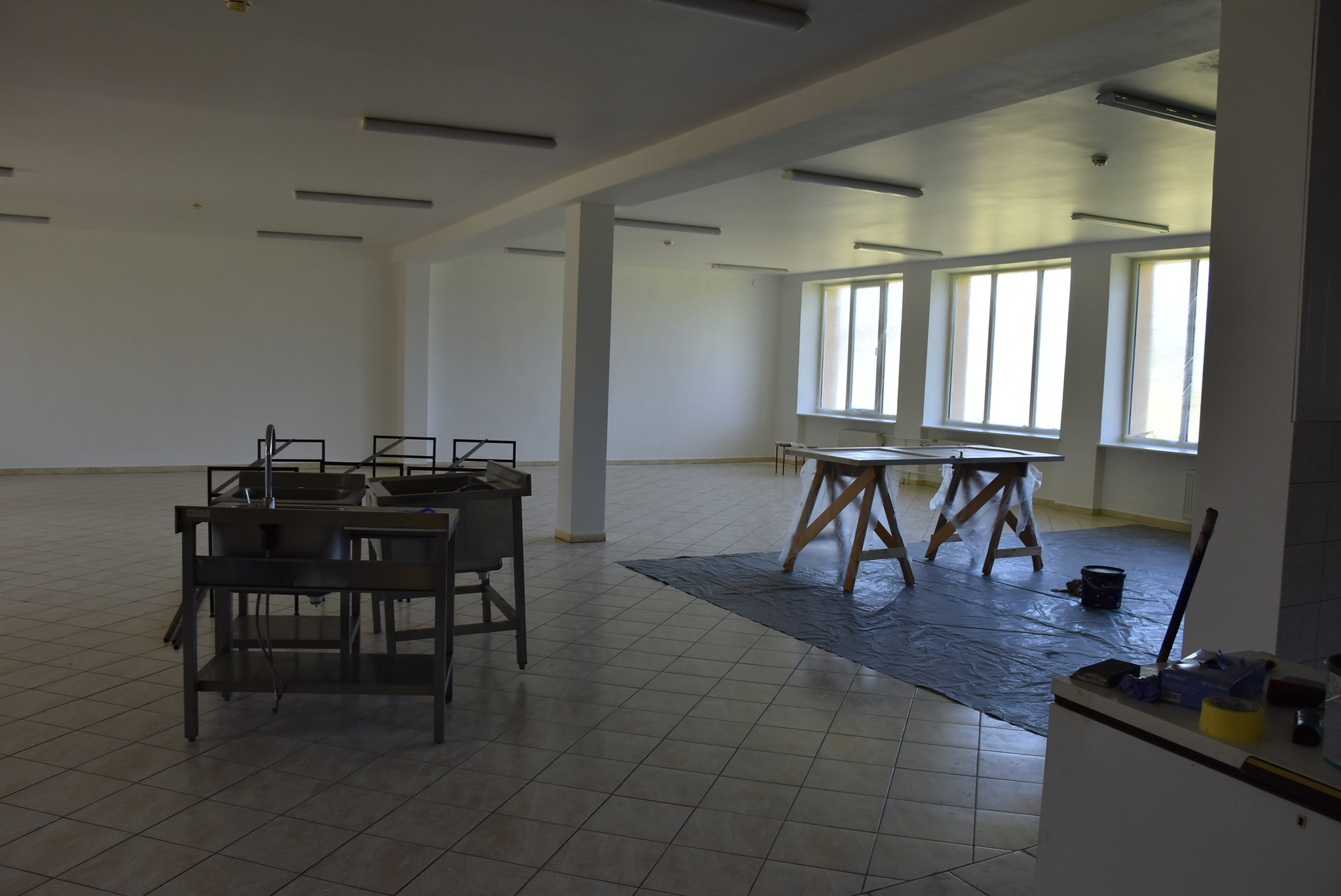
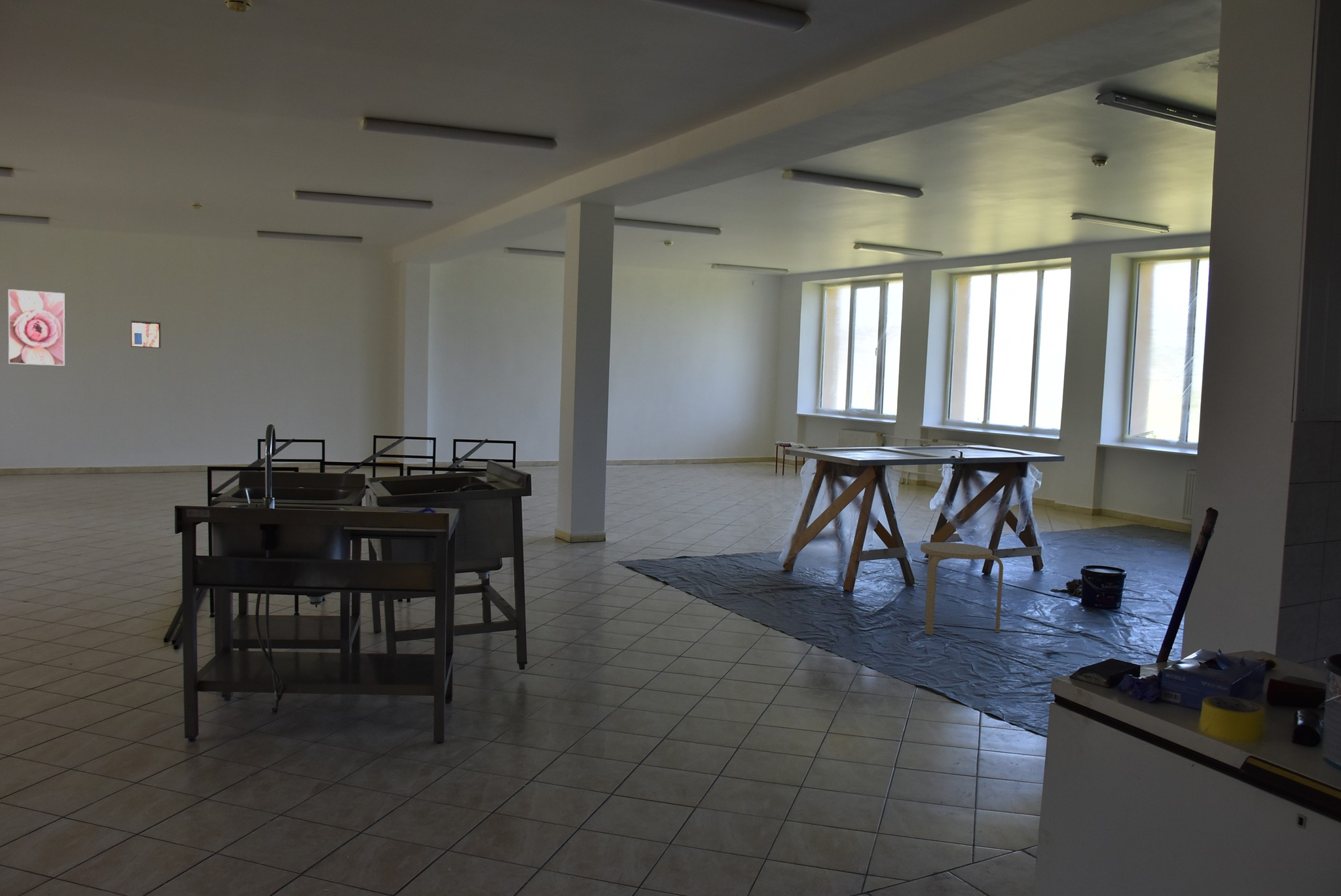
+ stool [920,542,1004,636]
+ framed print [8,289,65,367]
+ wall art [130,320,162,349]
